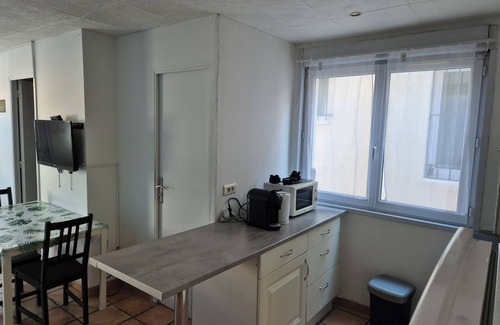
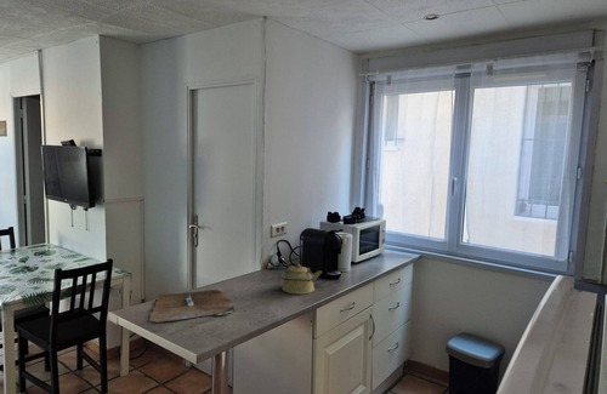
+ kettle [280,263,323,296]
+ cutting board [149,289,236,324]
